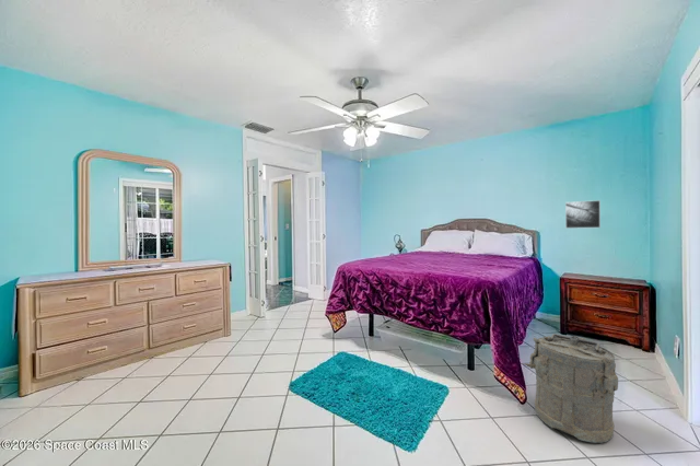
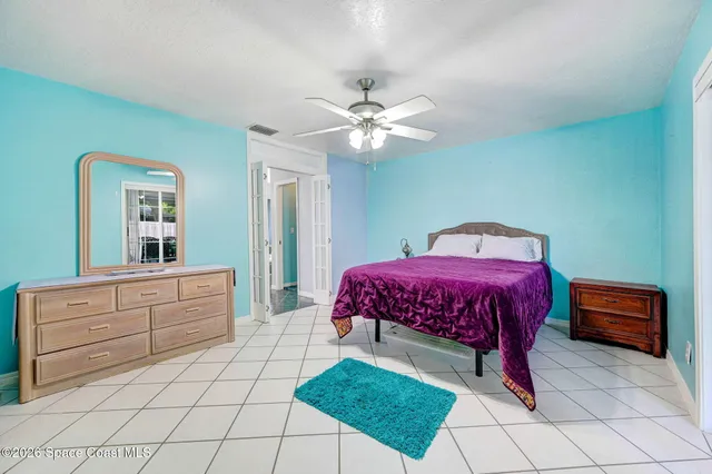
- laundry hamper [520,333,619,444]
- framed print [564,199,602,230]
